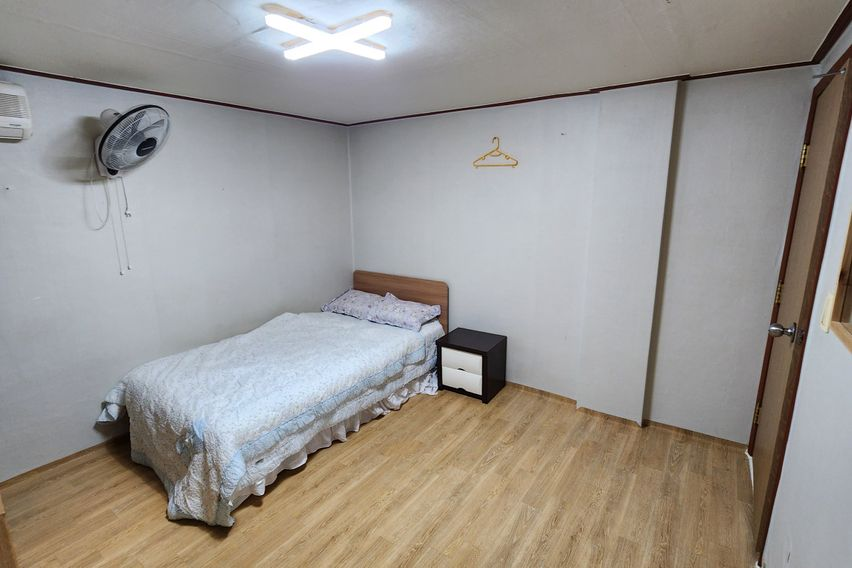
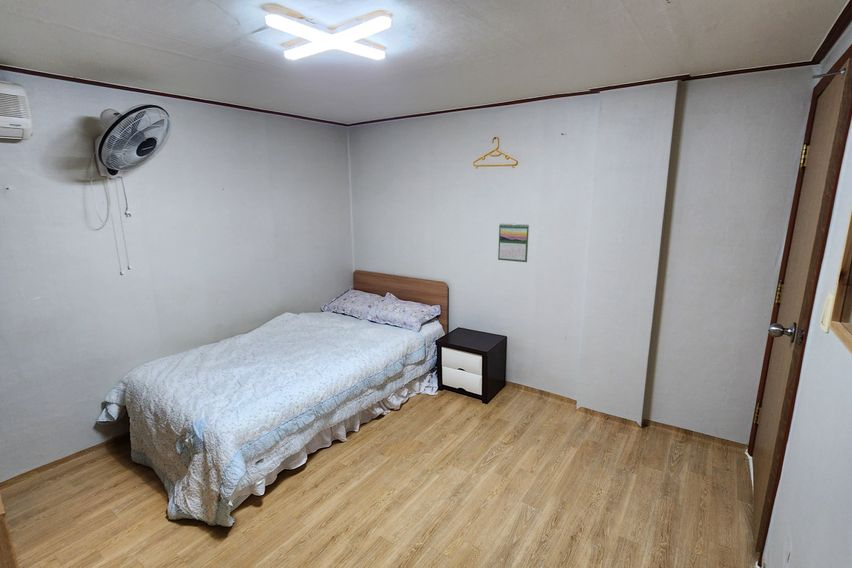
+ calendar [497,222,530,263]
